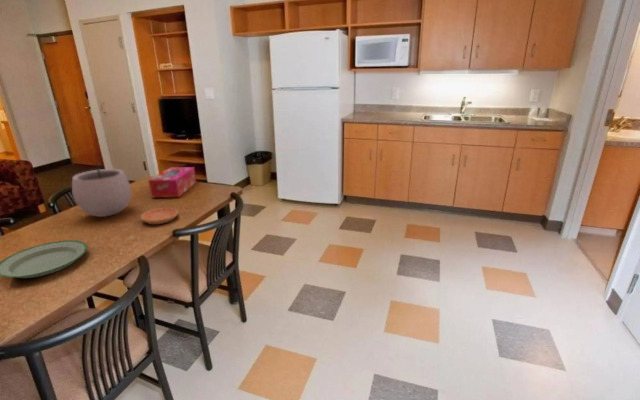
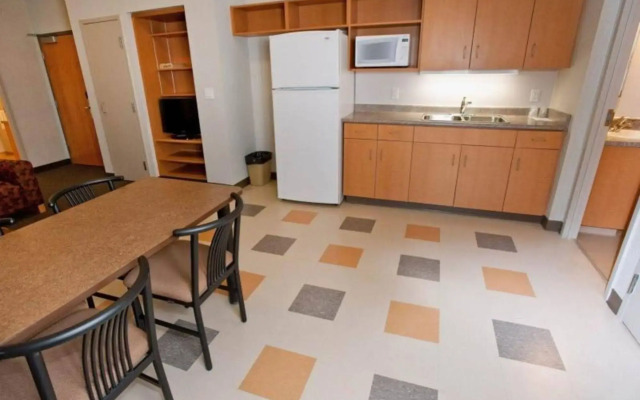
- saucer [140,207,179,225]
- plant pot [71,156,132,218]
- tissue box [147,166,197,198]
- plate [0,239,88,279]
